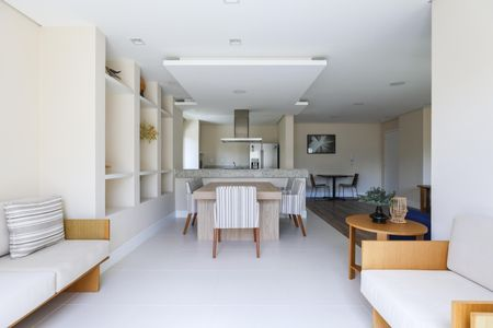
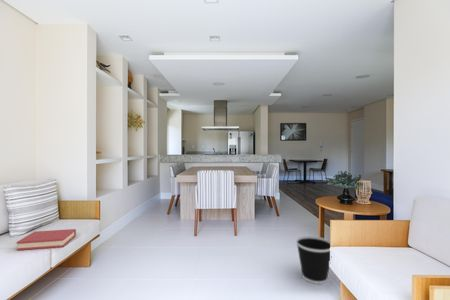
+ hardback book [16,228,77,251]
+ wastebasket [295,235,331,285]
